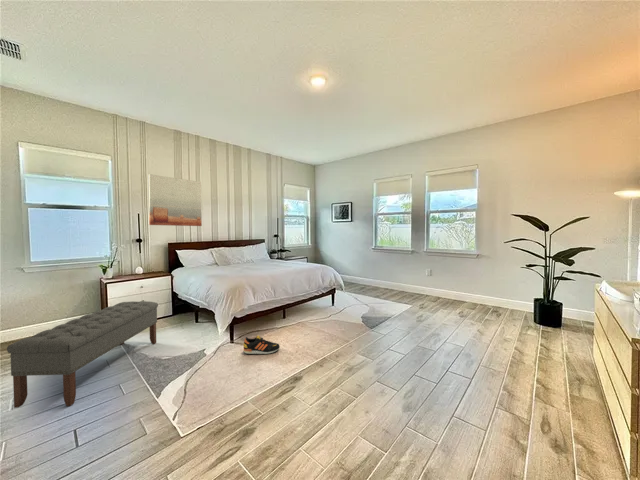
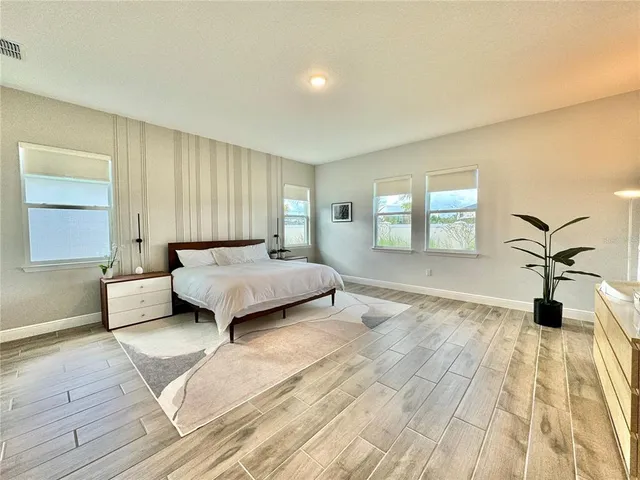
- shoe [242,335,281,355]
- bench [6,300,159,409]
- wall art [148,173,203,227]
